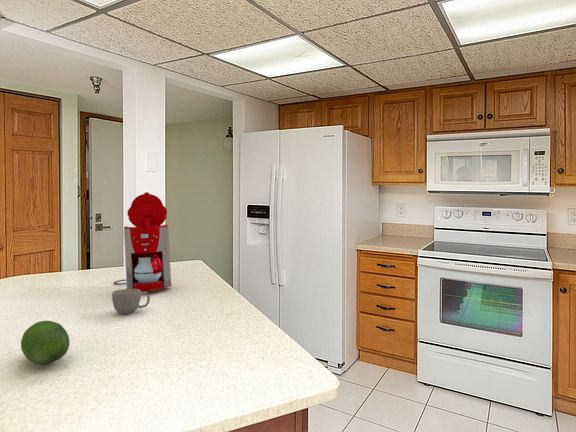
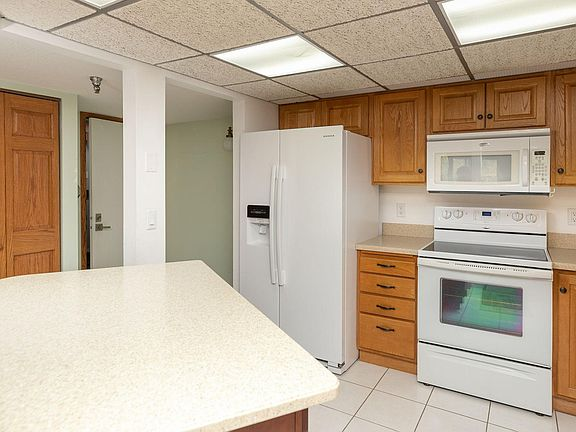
- fruit [20,320,71,366]
- coffee maker [113,191,173,292]
- mug [111,288,151,315]
